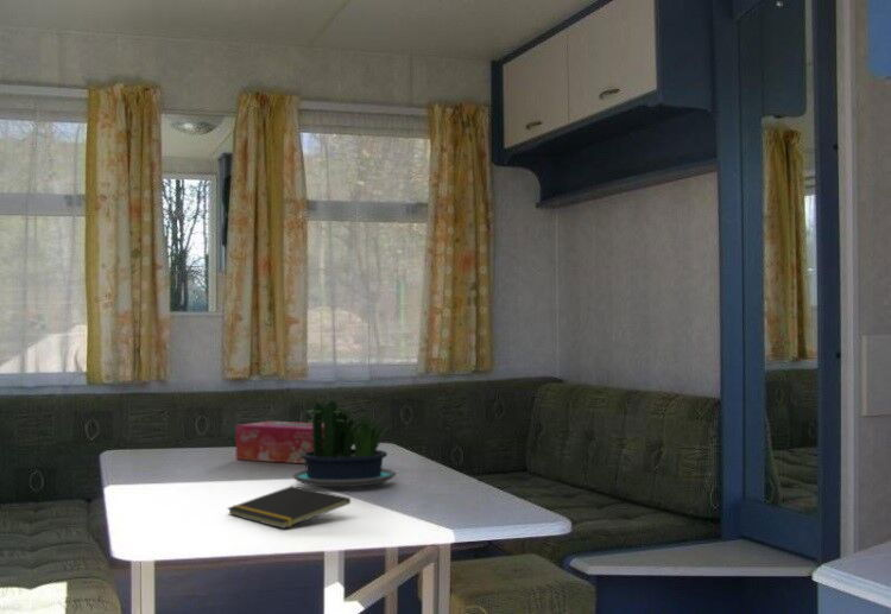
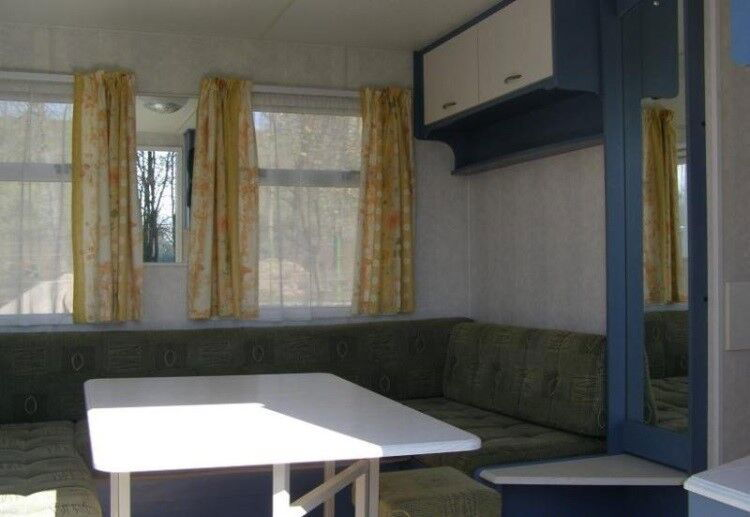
- tissue box [234,420,323,464]
- potted plant [291,399,397,488]
- notepad [226,485,352,530]
